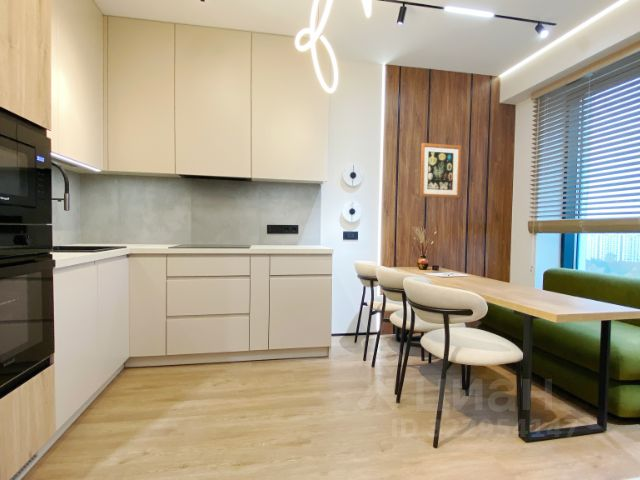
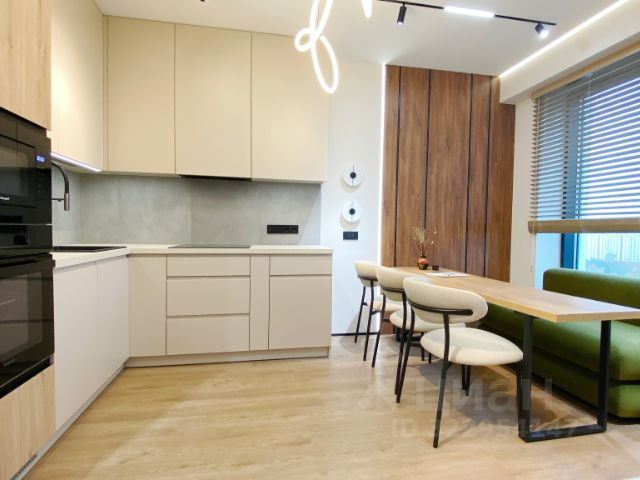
- wall art [419,142,462,199]
